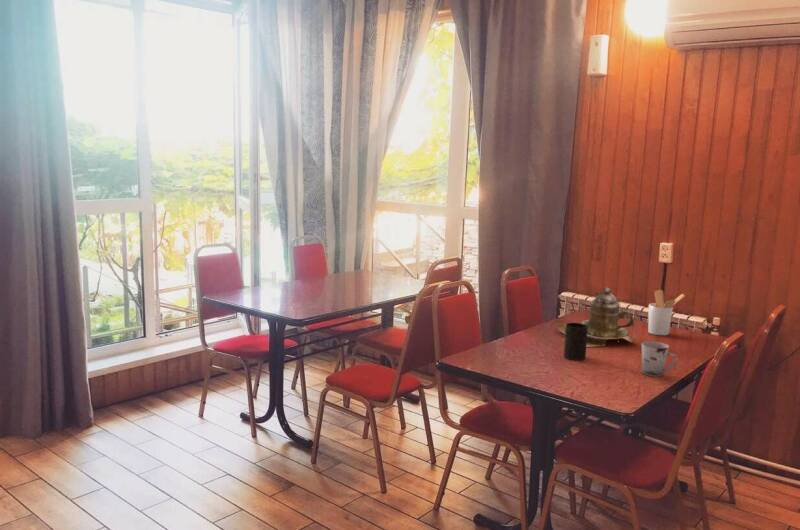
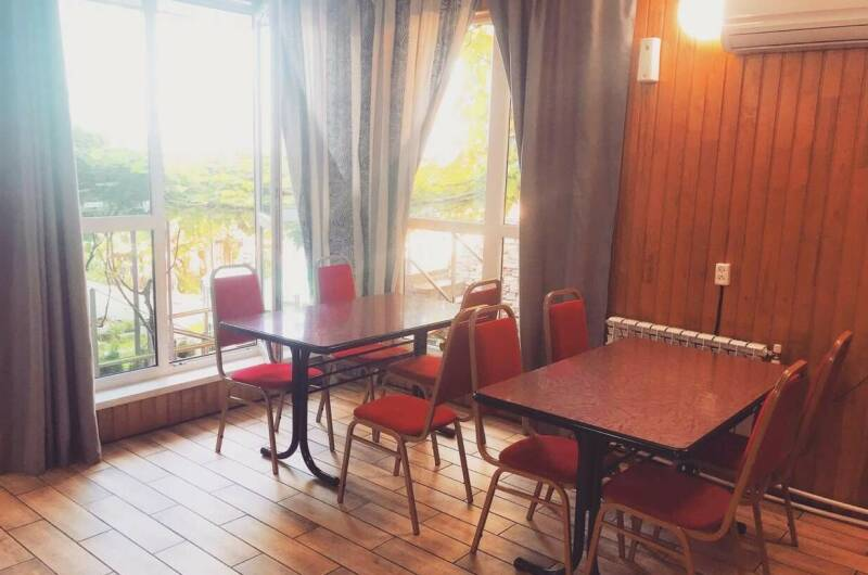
- teapot [554,286,637,348]
- cup [641,341,678,378]
- cup [563,322,588,361]
- utensil holder [647,289,686,336]
